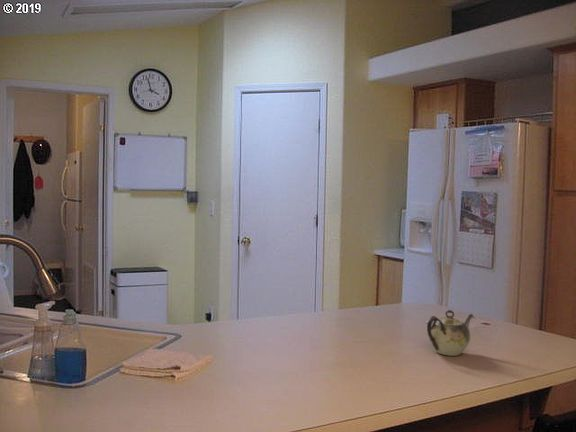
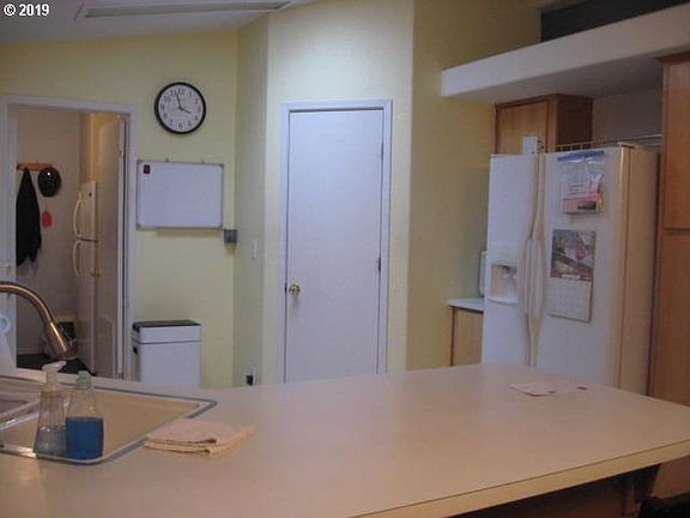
- teapot [426,309,476,357]
